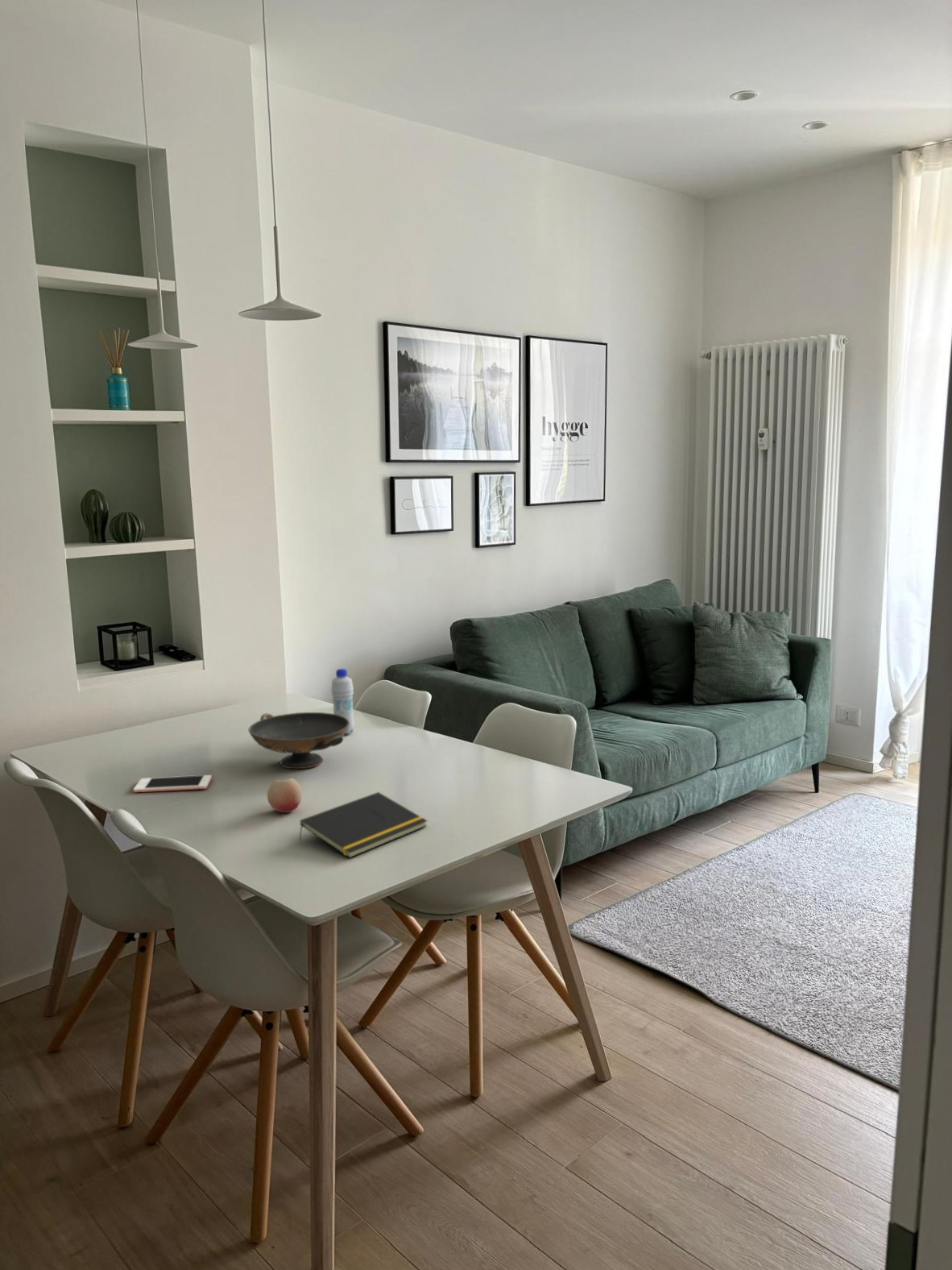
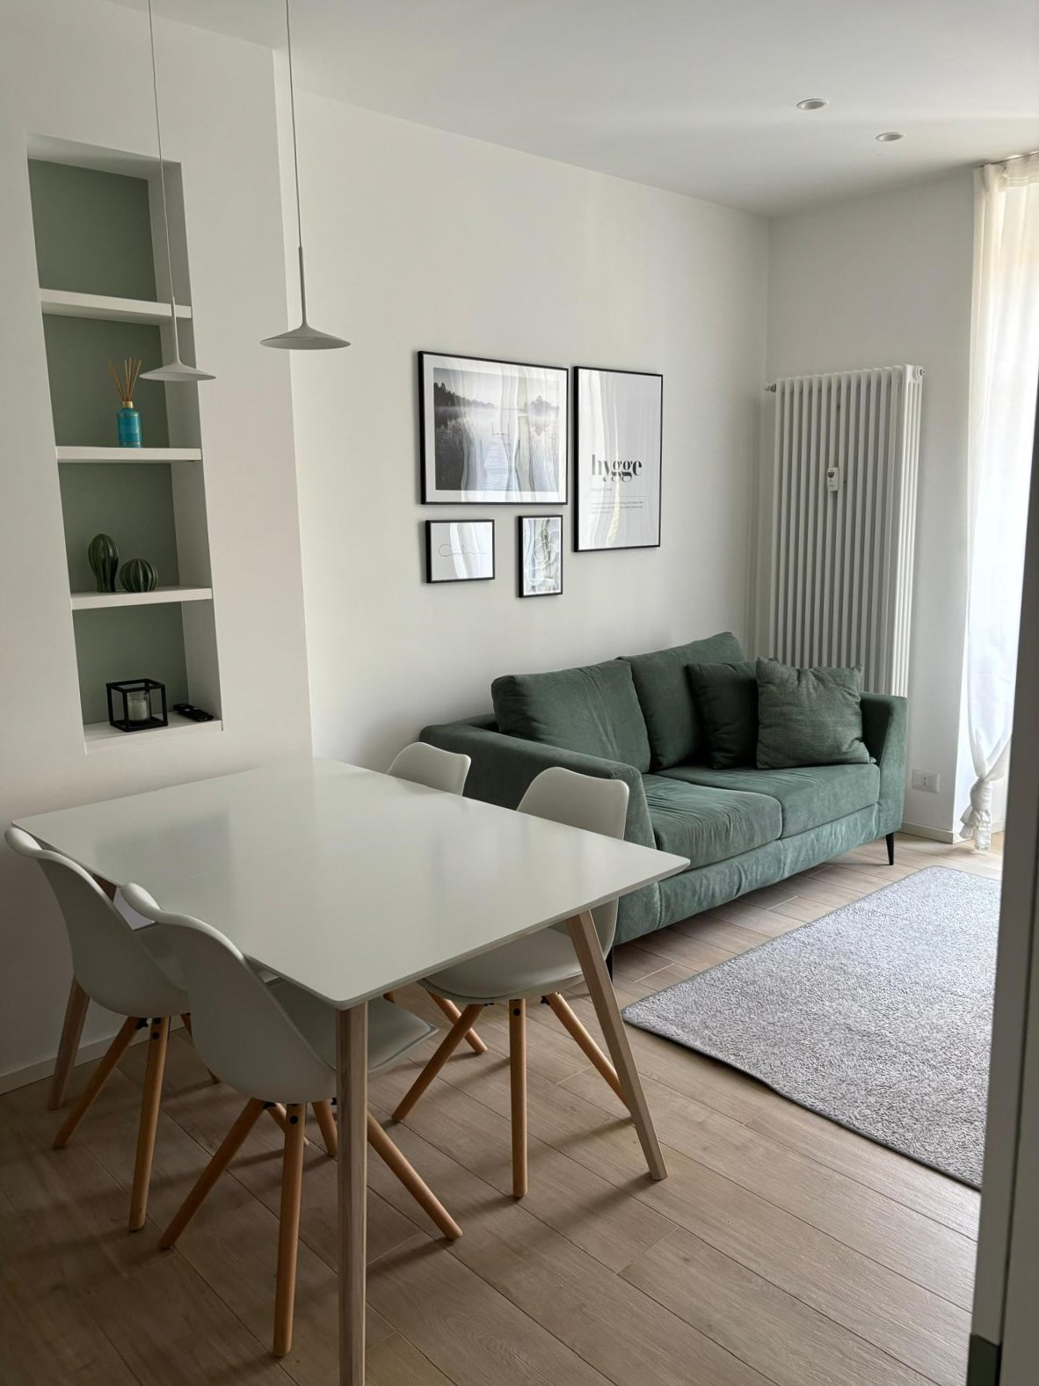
- cell phone [133,774,213,793]
- bottle [330,668,355,735]
- fruit [267,778,303,814]
- notepad [298,791,428,859]
- decorative bowl [248,712,350,770]
